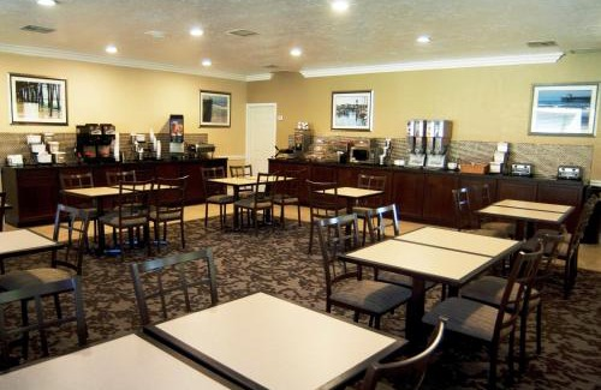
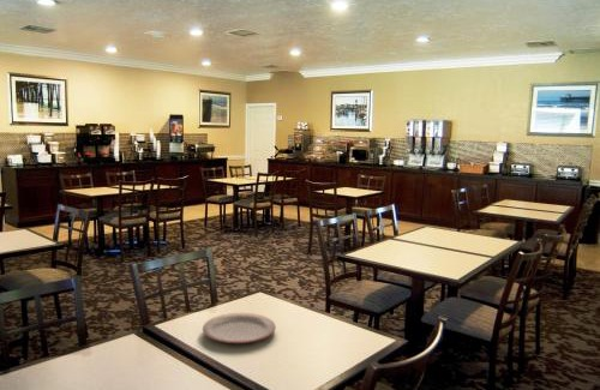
+ plate [202,312,277,344]
